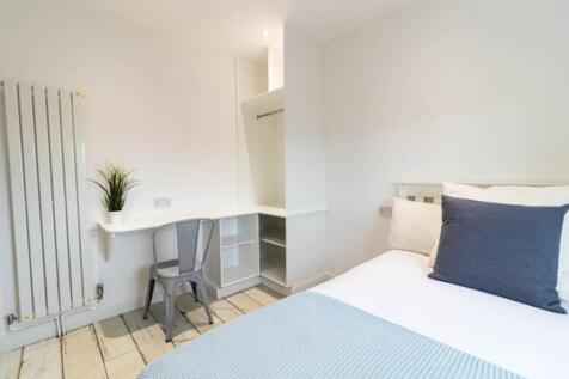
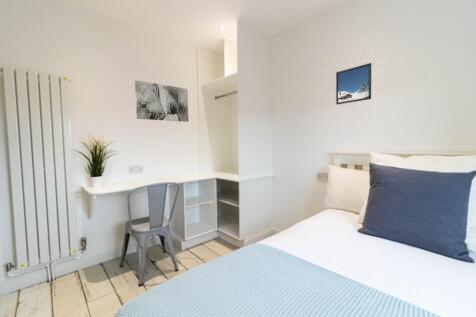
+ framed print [335,62,372,105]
+ wall art [134,80,189,123]
